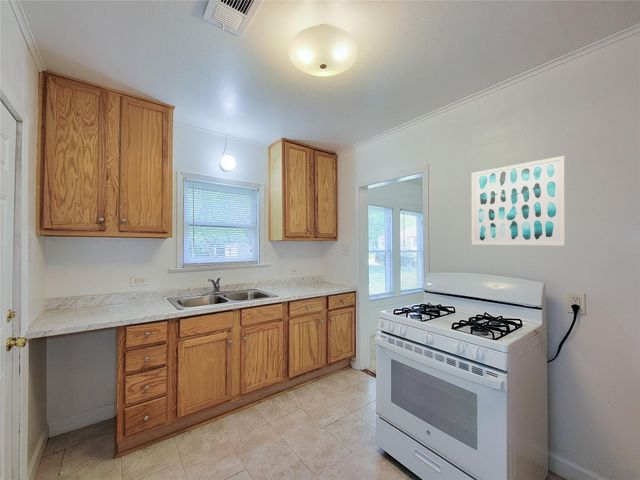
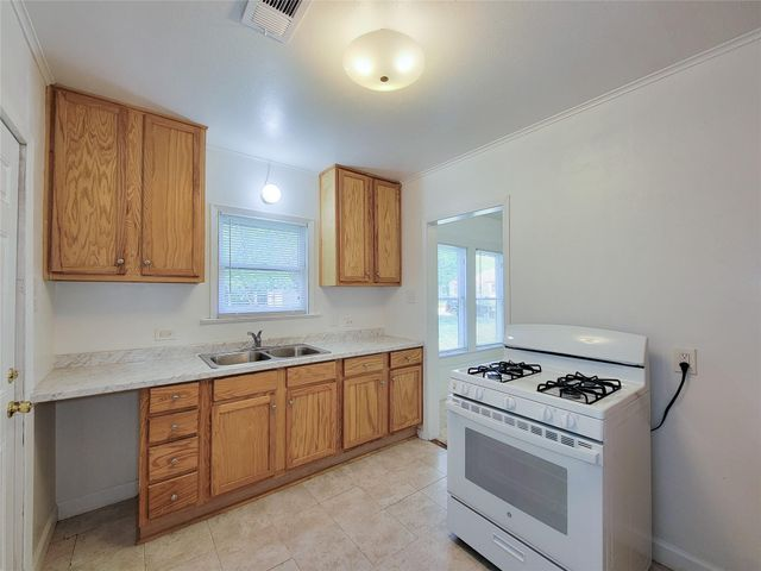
- wall art [471,155,566,246]
